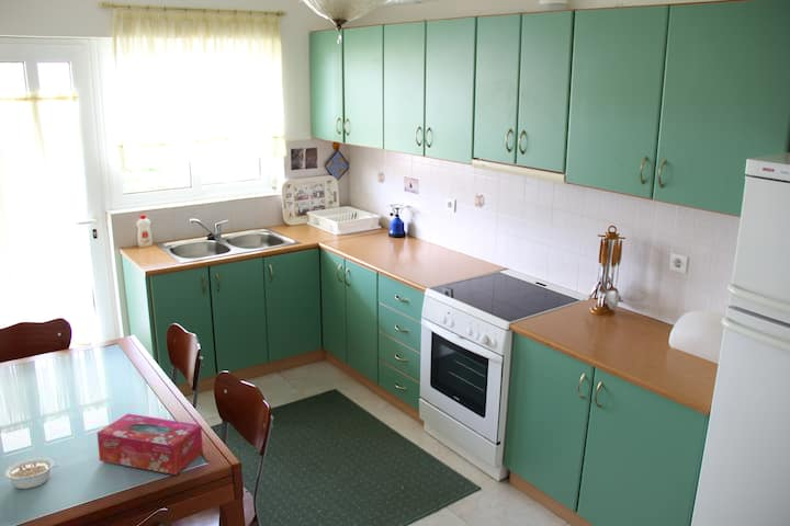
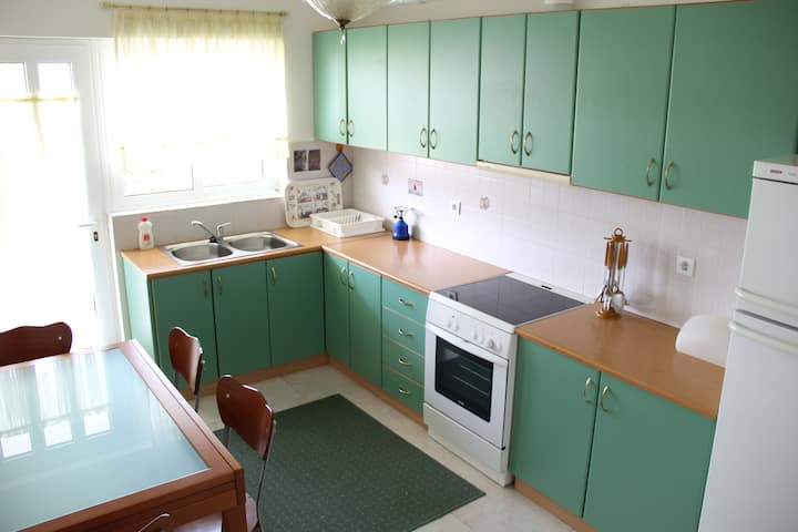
- legume [3,457,59,490]
- tissue box [97,413,204,476]
